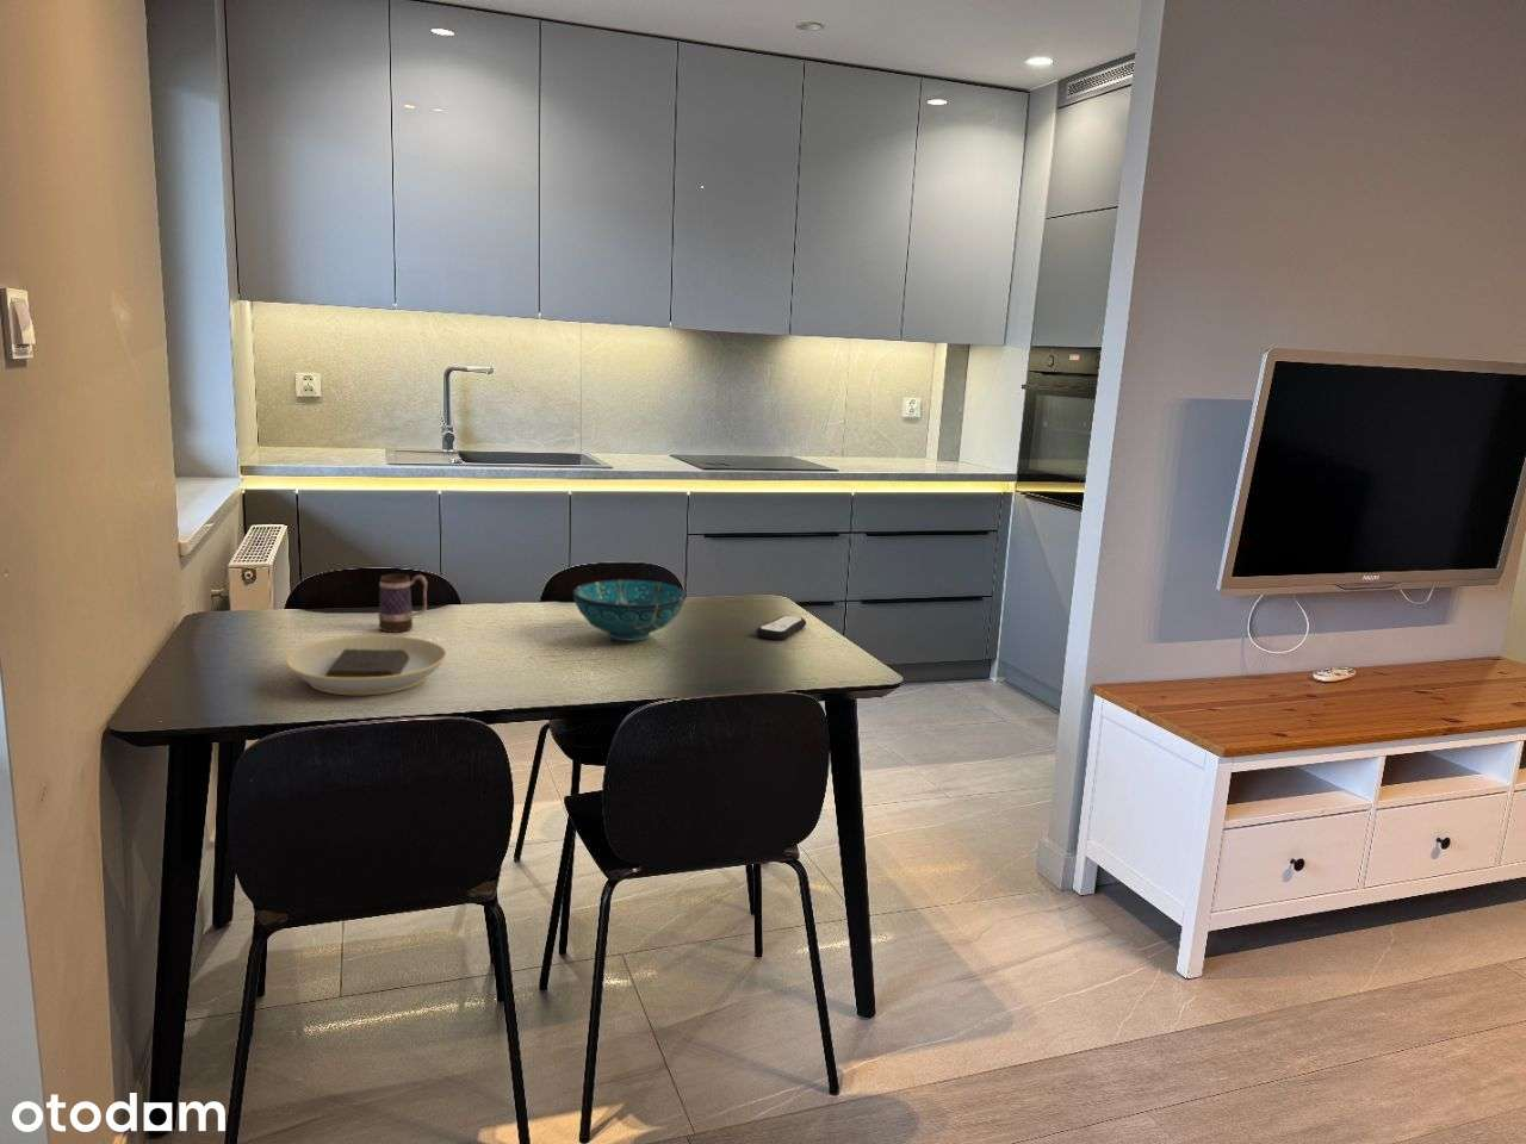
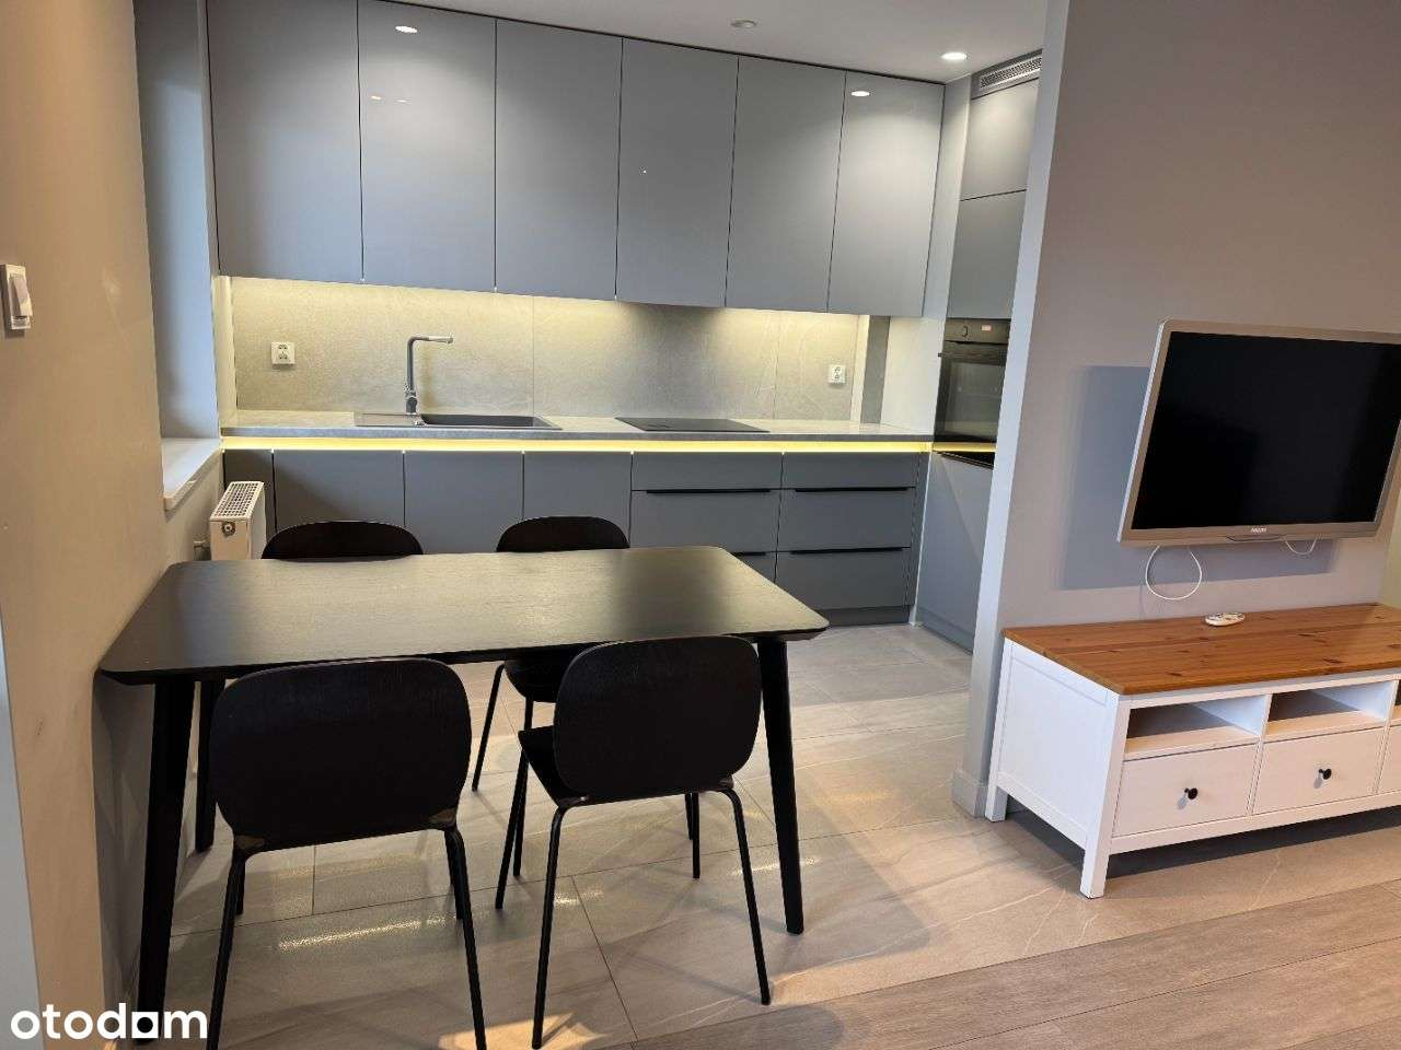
- decorative bowl [572,578,687,643]
- mug [378,573,428,634]
- remote control [755,615,807,642]
- plate [285,634,448,696]
